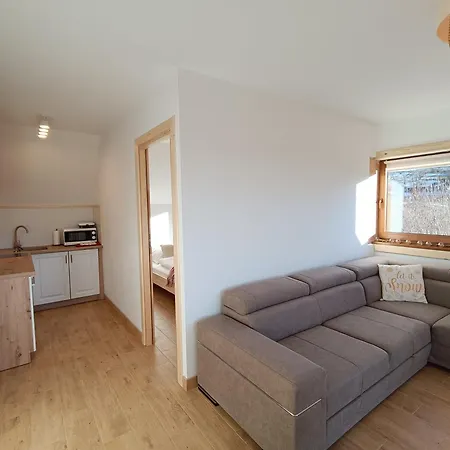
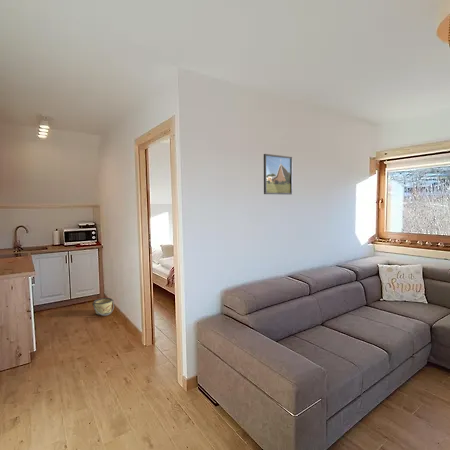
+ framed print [263,153,293,196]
+ bucket [92,297,115,317]
